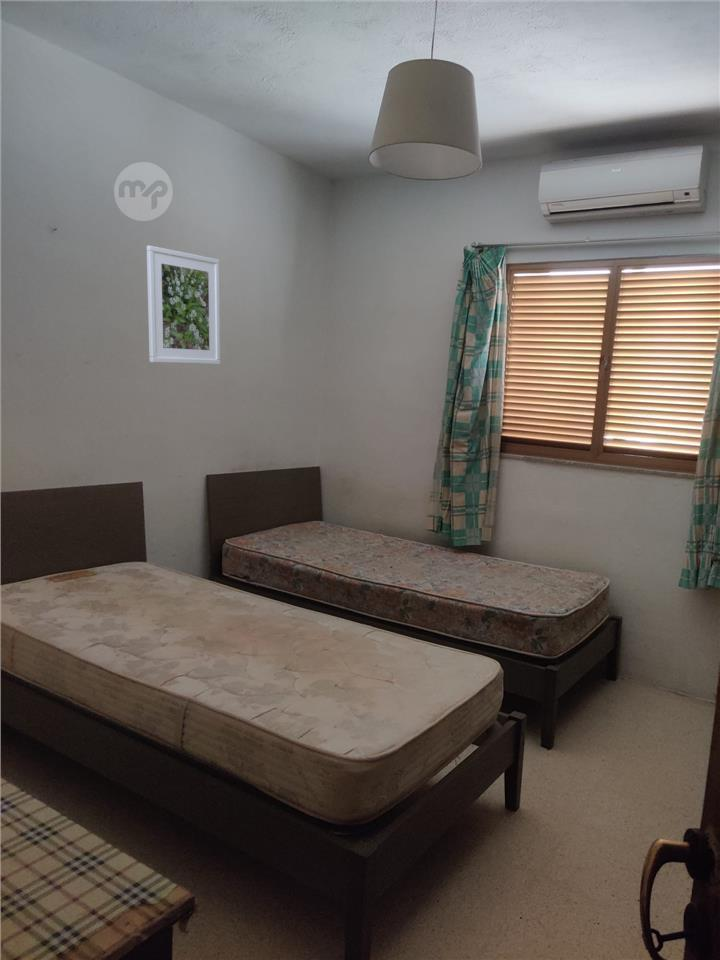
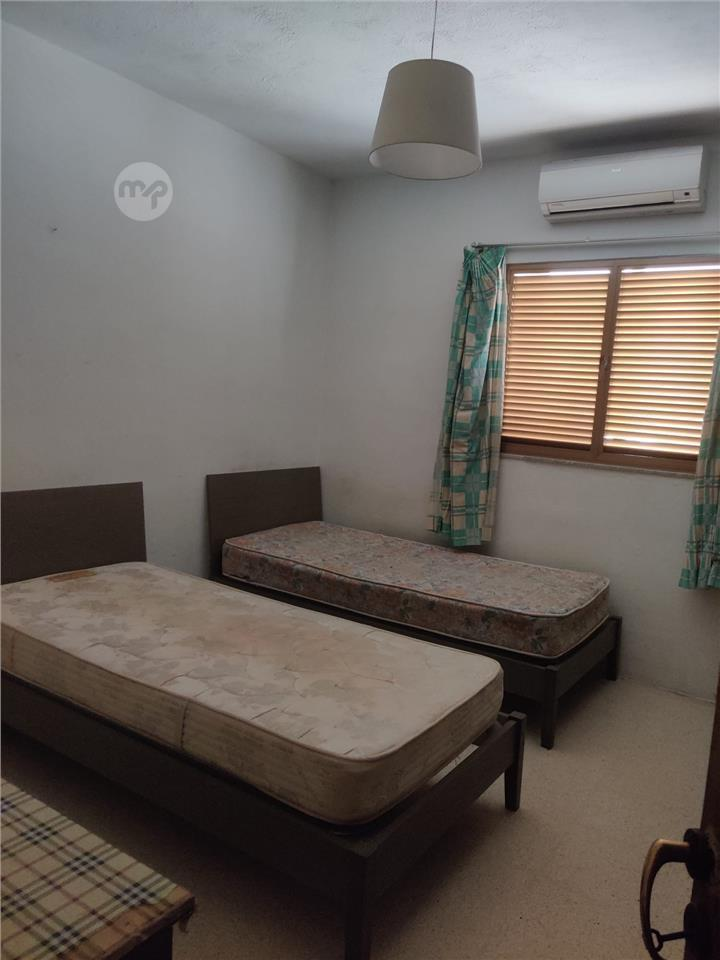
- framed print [146,245,221,365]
